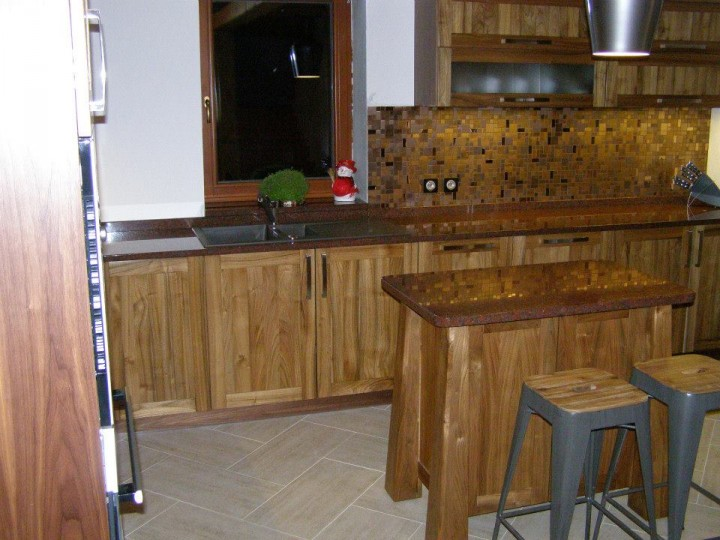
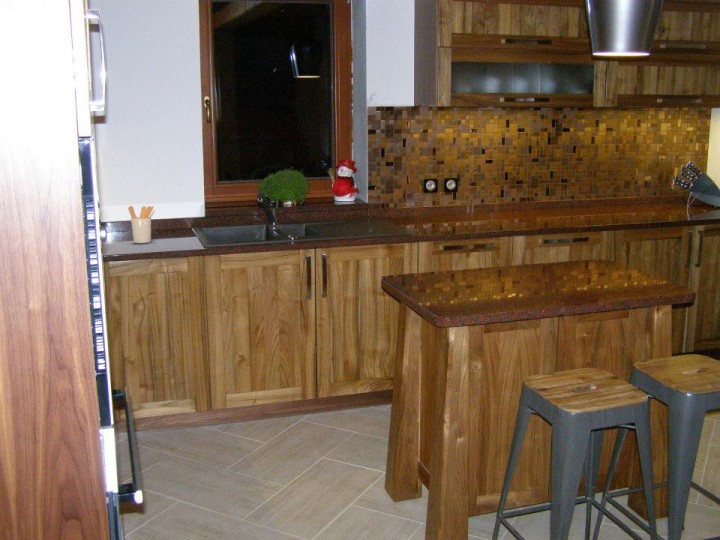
+ utensil holder [127,205,156,244]
